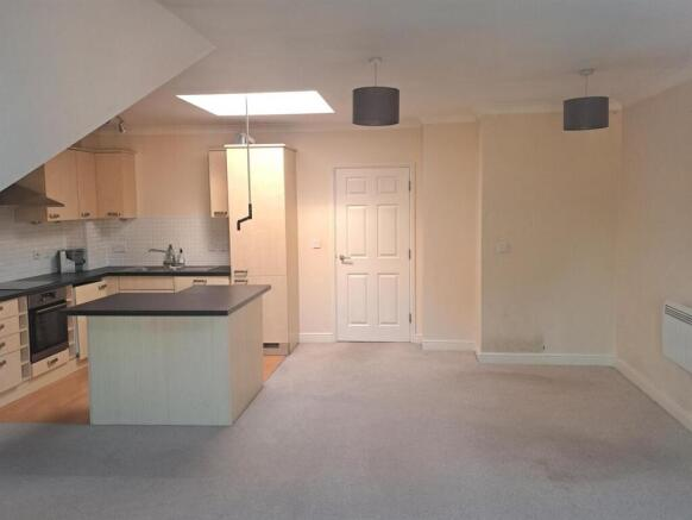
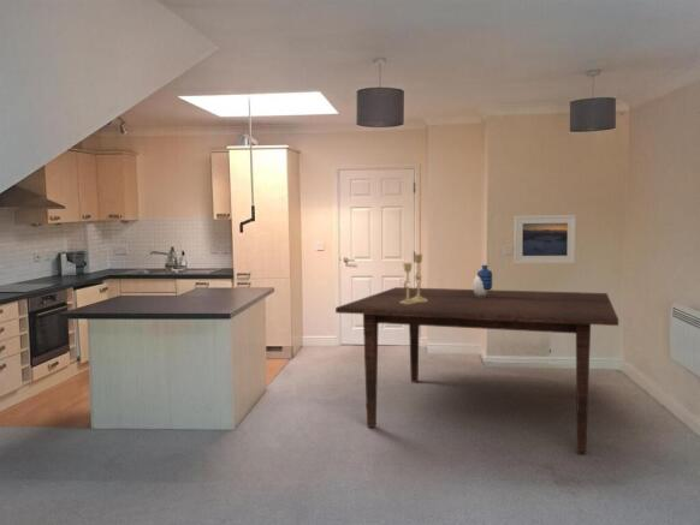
+ candlestick [401,253,427,304]
+ vase [471,264,493,297]
+ table [334,286,619,453]
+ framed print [514,214,577,264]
